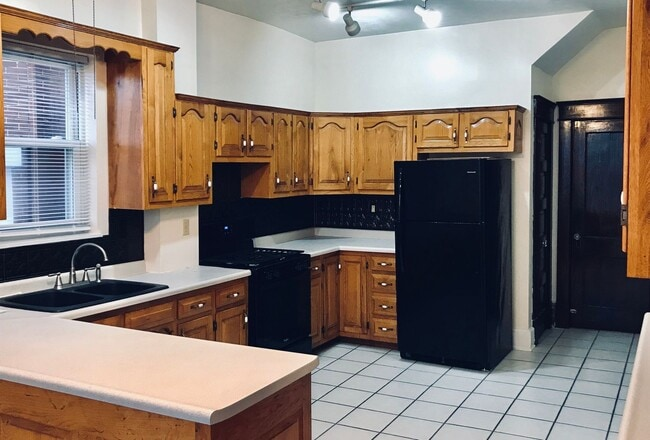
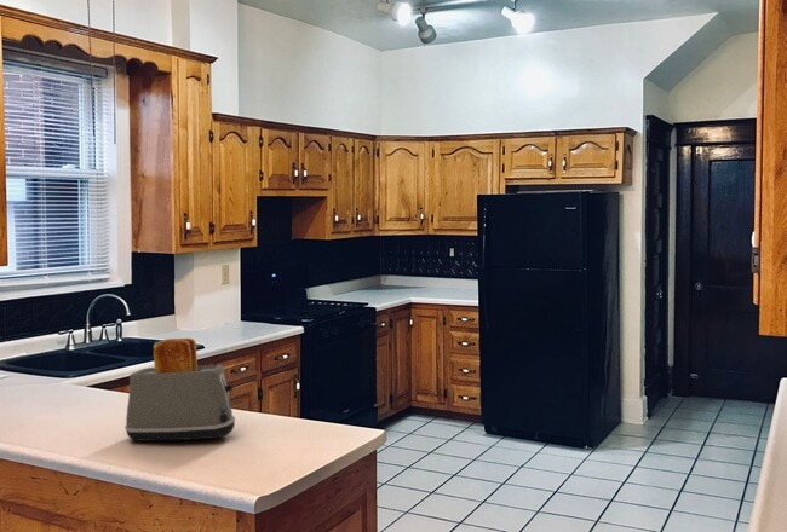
+ toaster [123,337,236,443]
